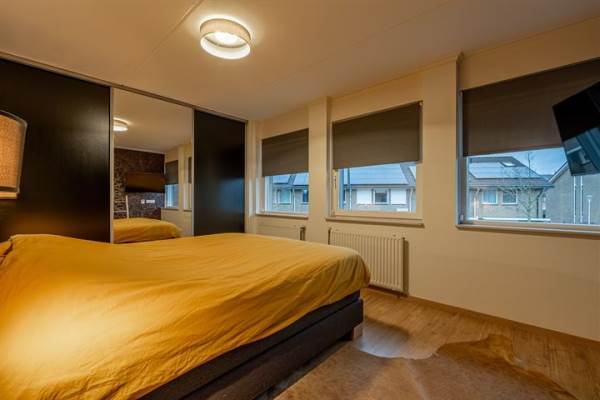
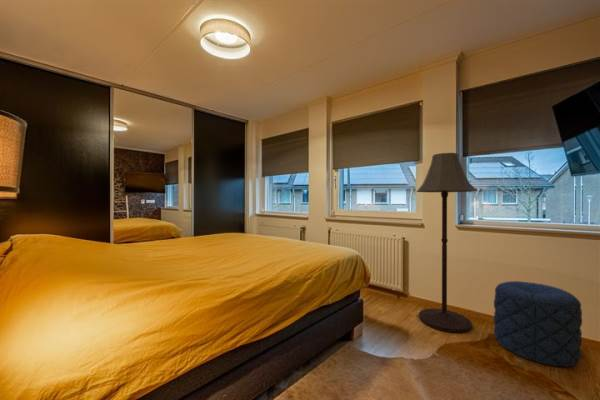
+ pouf [493,280,583,368]
+ floor lamp [415,152,478,334]
